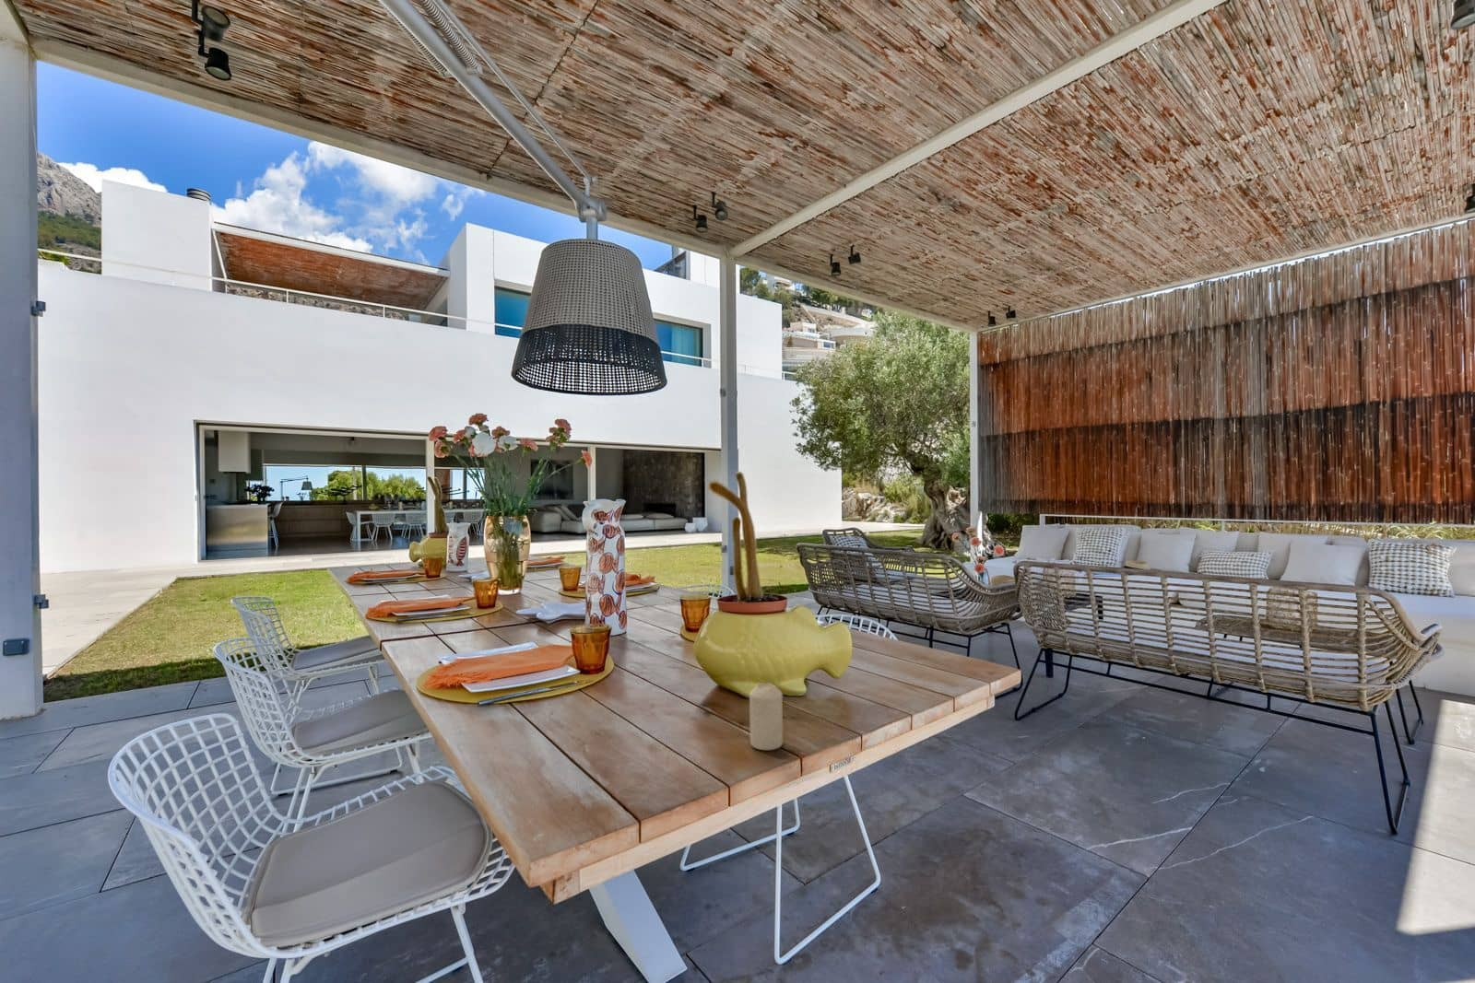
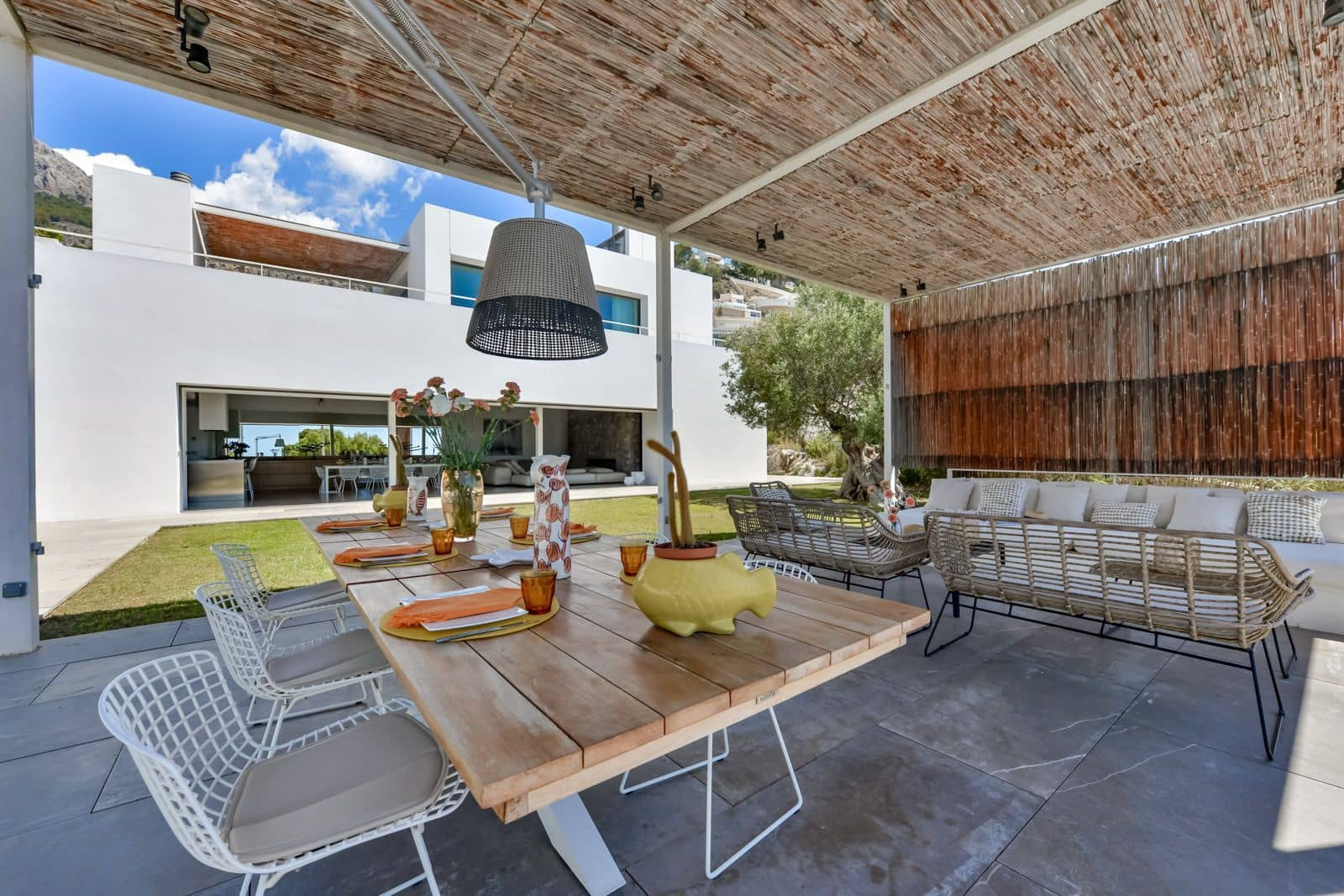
- candle [748,681,784,750]
